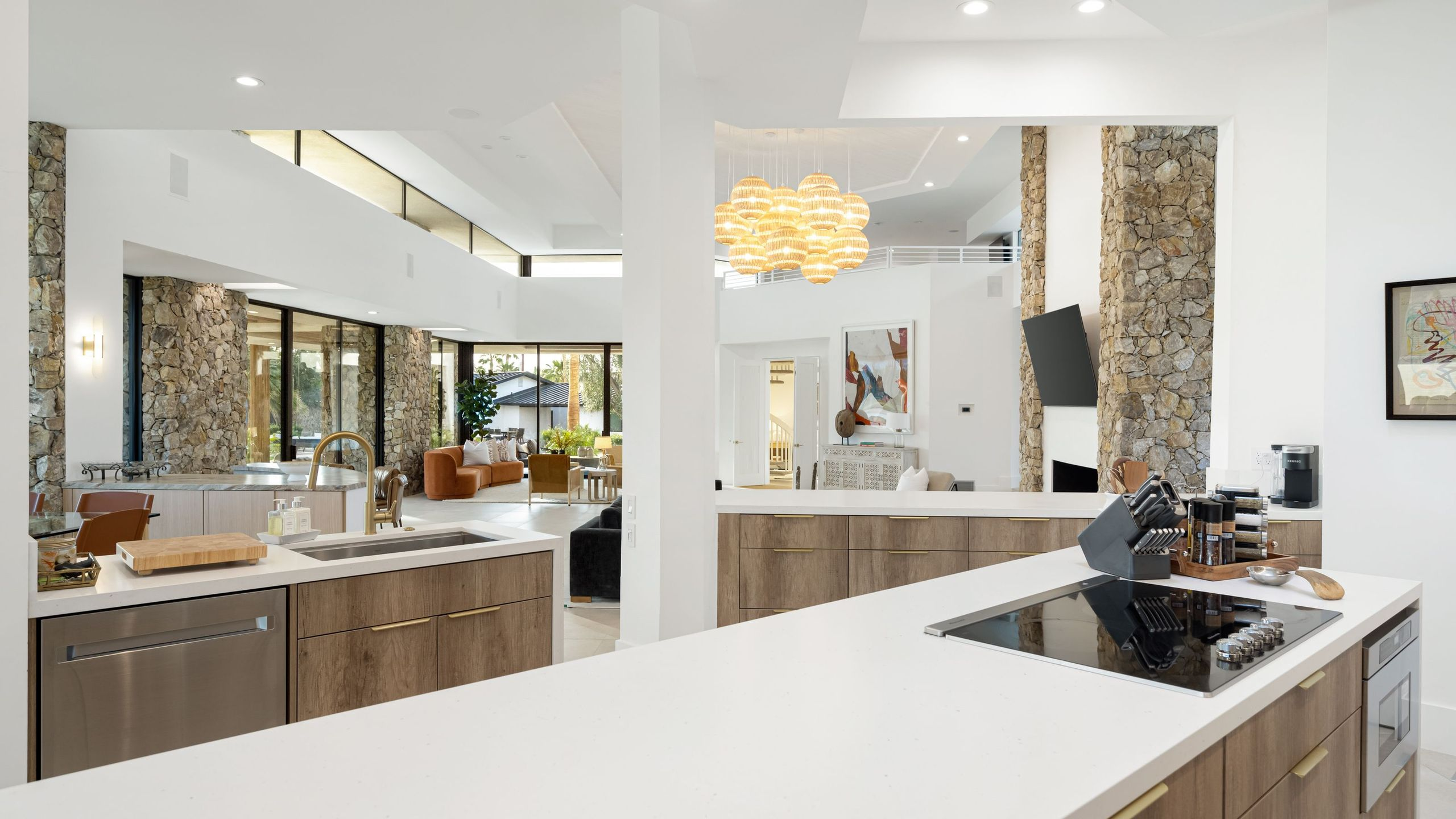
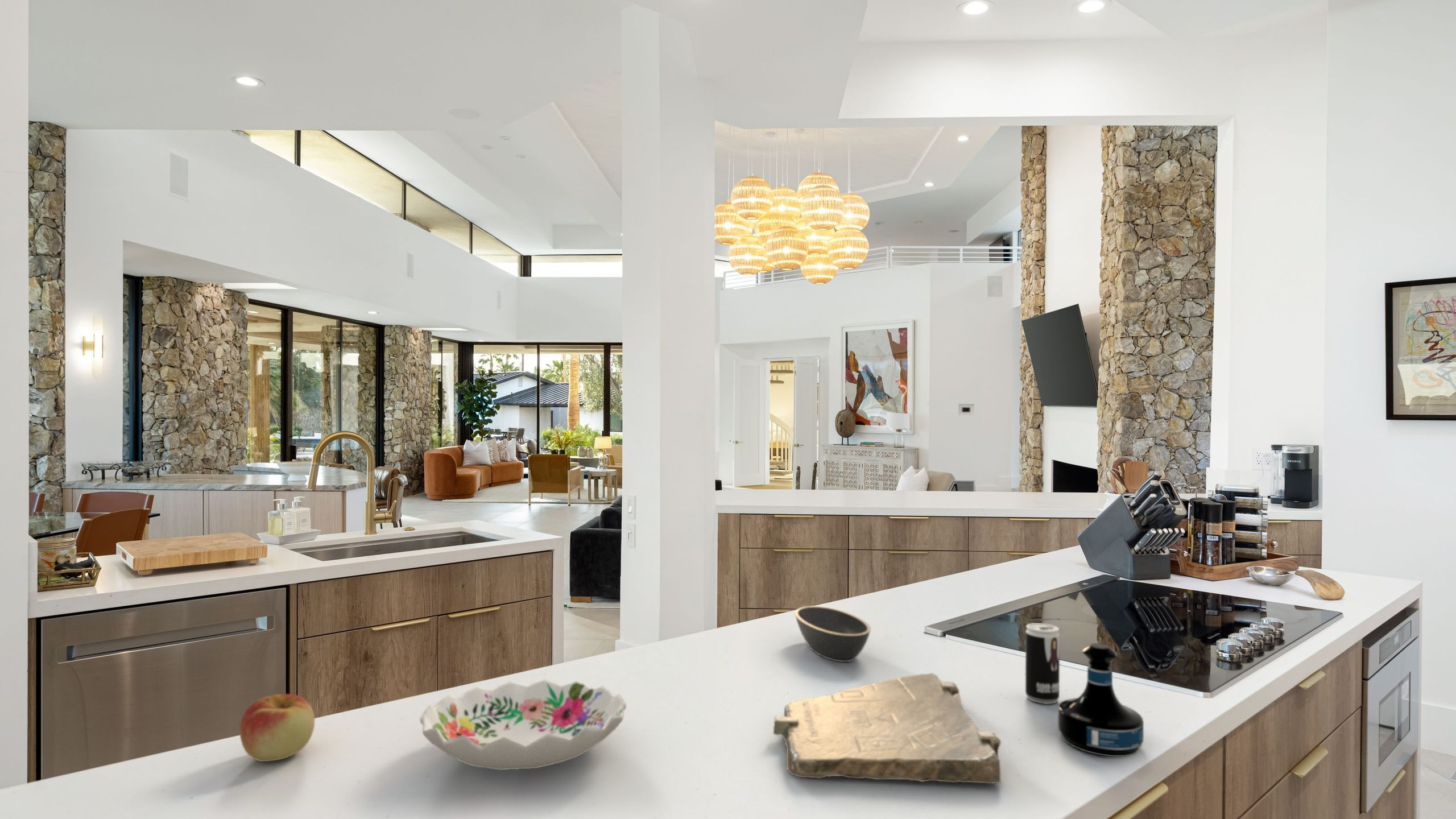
+ bowl [795,606,871,663]
+ beverage can [1025,622,1060,705]
+ decorative bowl [419,678,627,771]
+ apple [239,693,315,762]
+ cutting board [773,673,1002,784]
+ tequila bottle [1057,643,1144,757]
